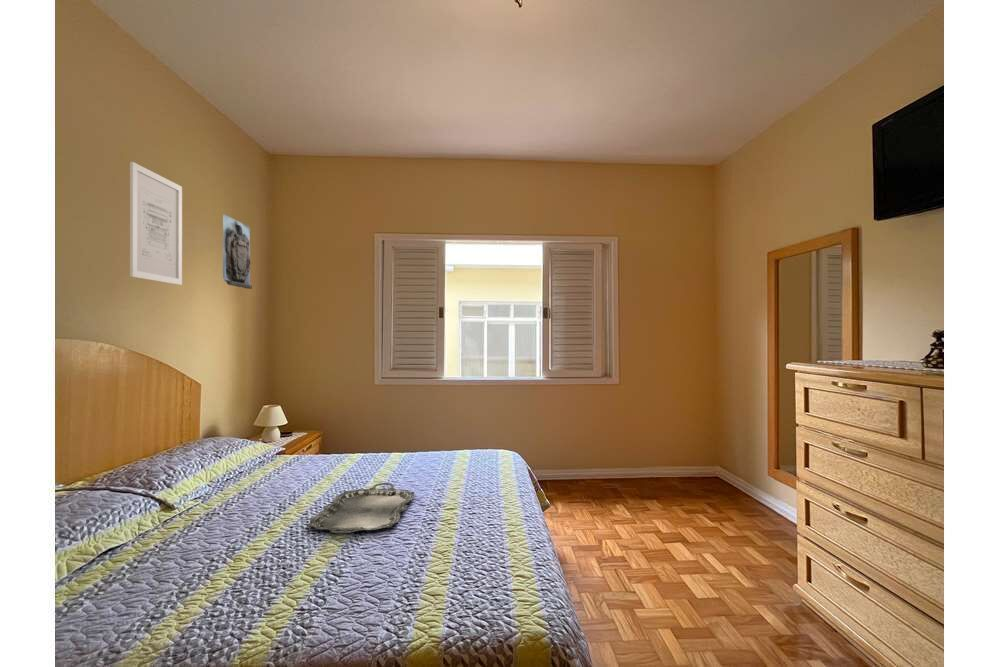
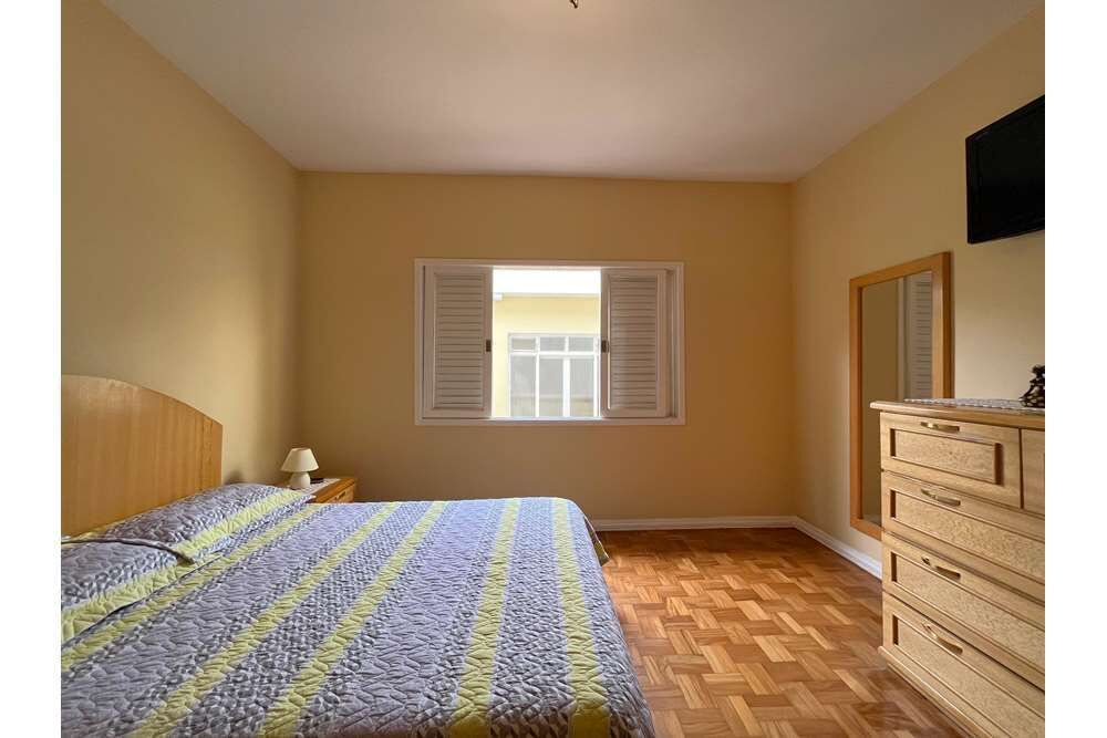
- serving tray [306,482,415,535]
- wall sculpture [222,214,253,290]
- wall art [129,161,183,286]
